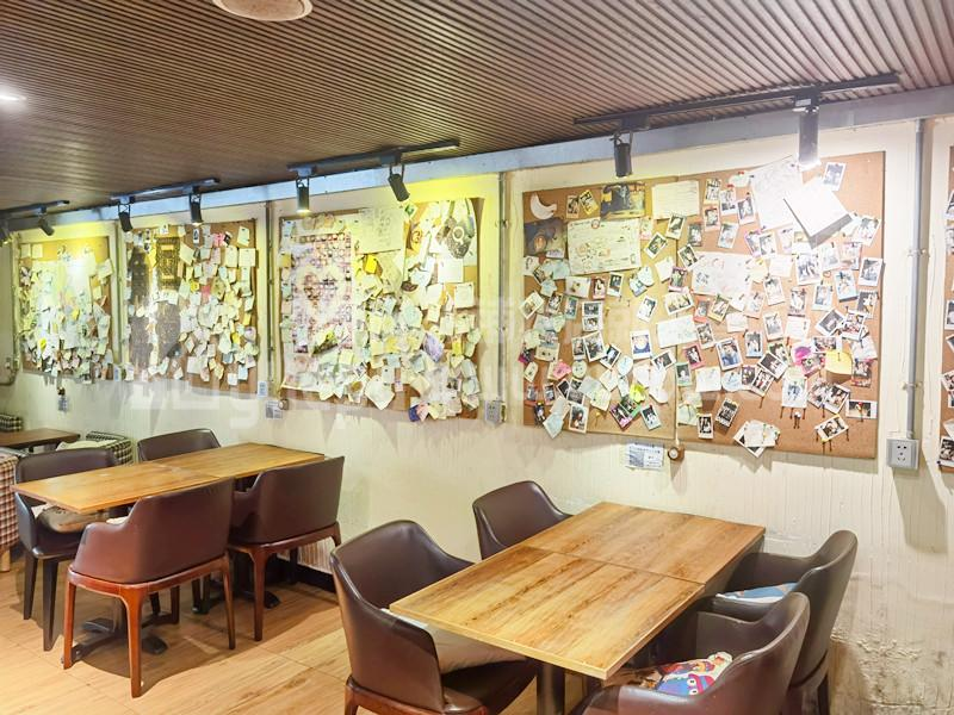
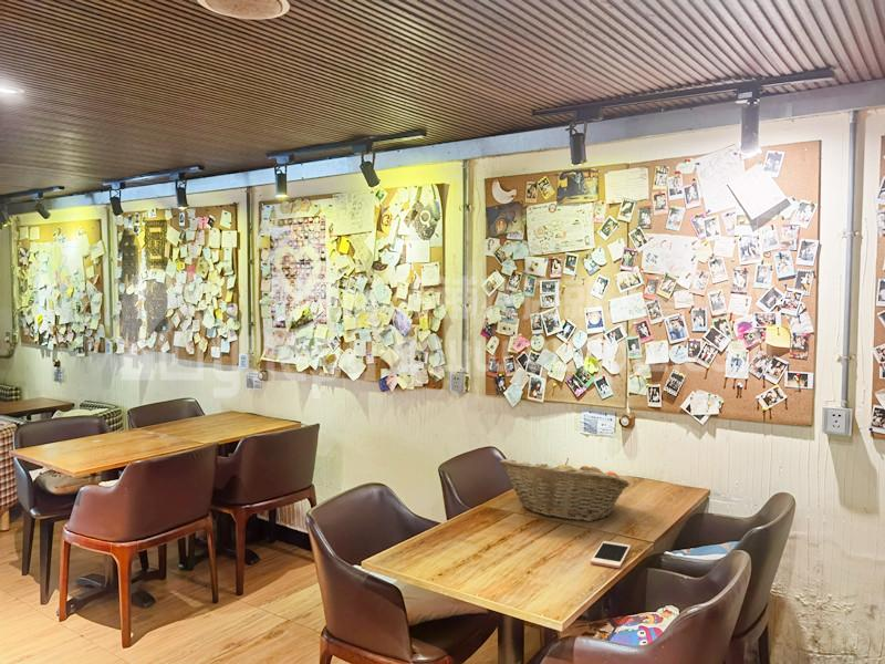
+ cell phone [590,540,632,569]
+ fruit basket [499,457,632,522]
